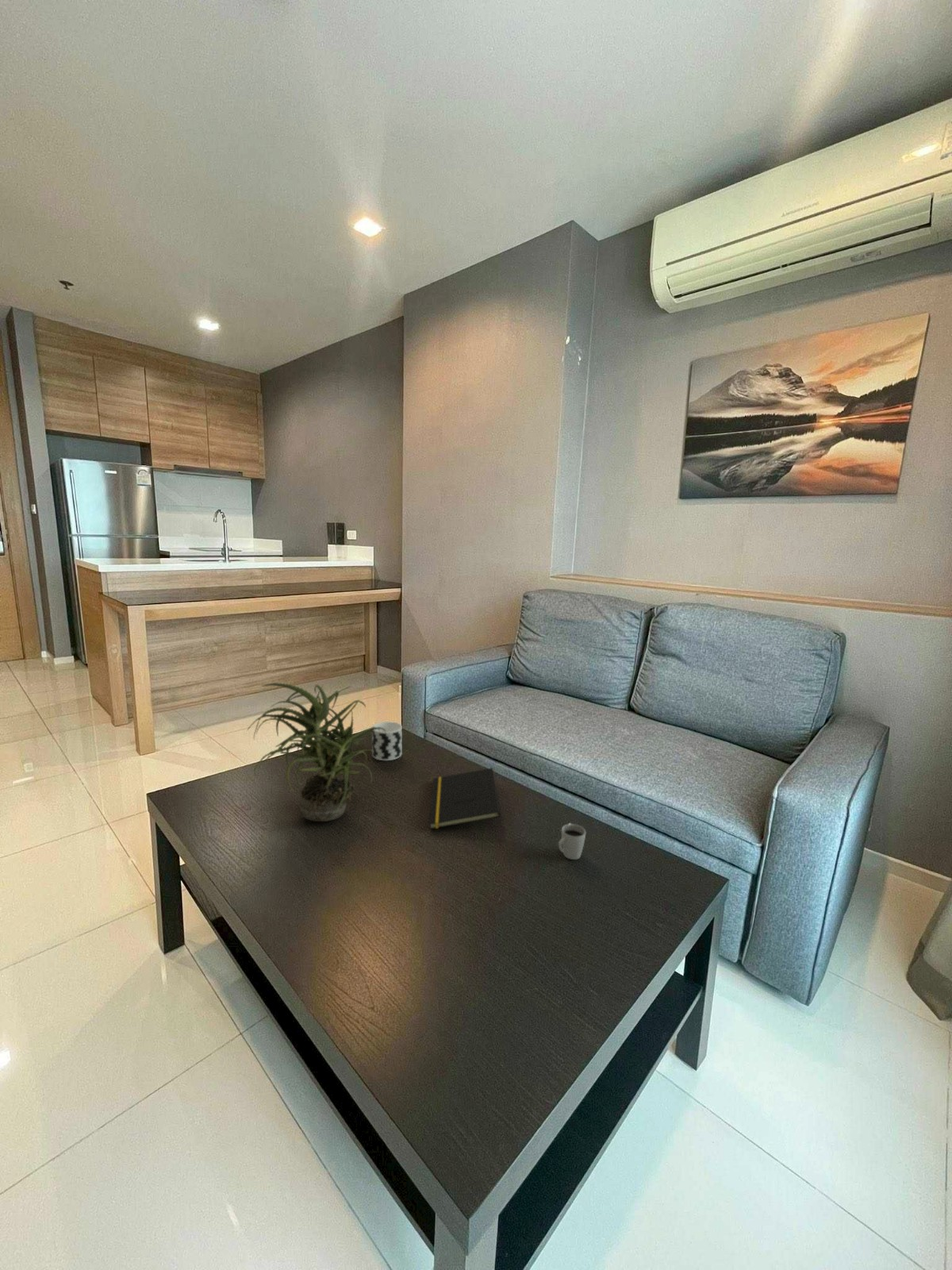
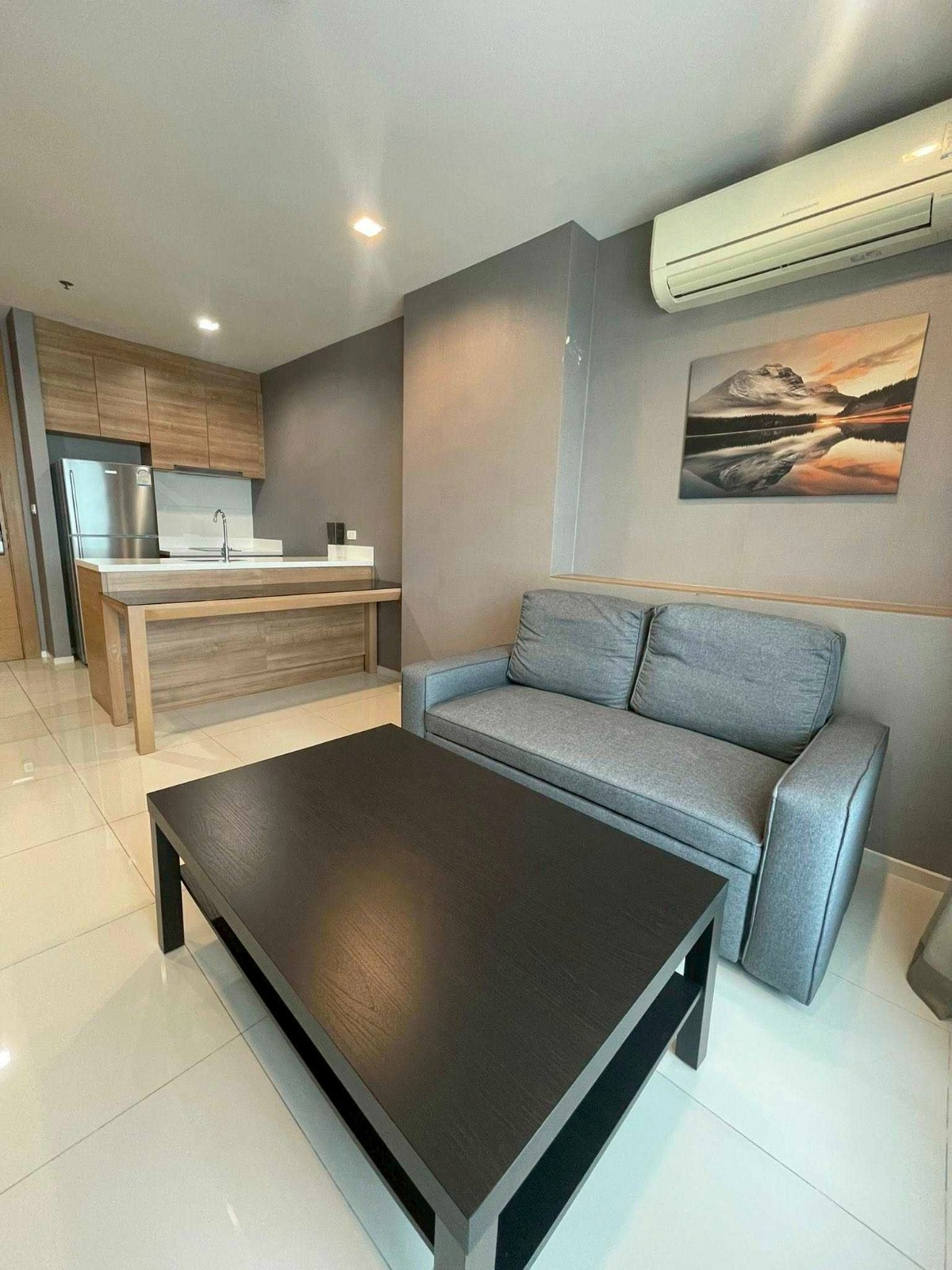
- cup [371,721,403,761]
- notepad [428,768,501,830]
- cup [558,822,587,860]
- potted plant [246,682,386,822]
